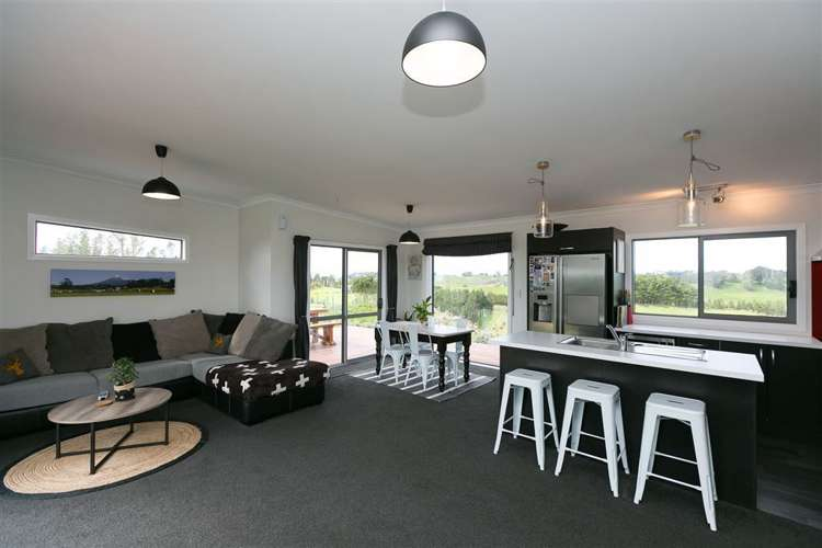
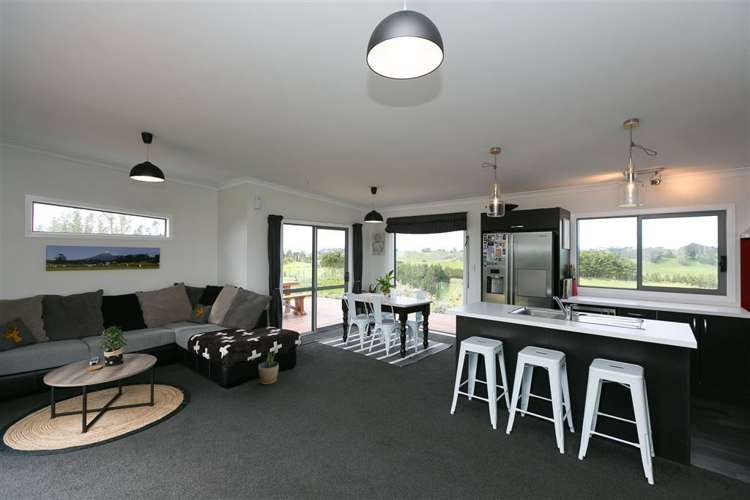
+ potted plant [257,346,279,385]
